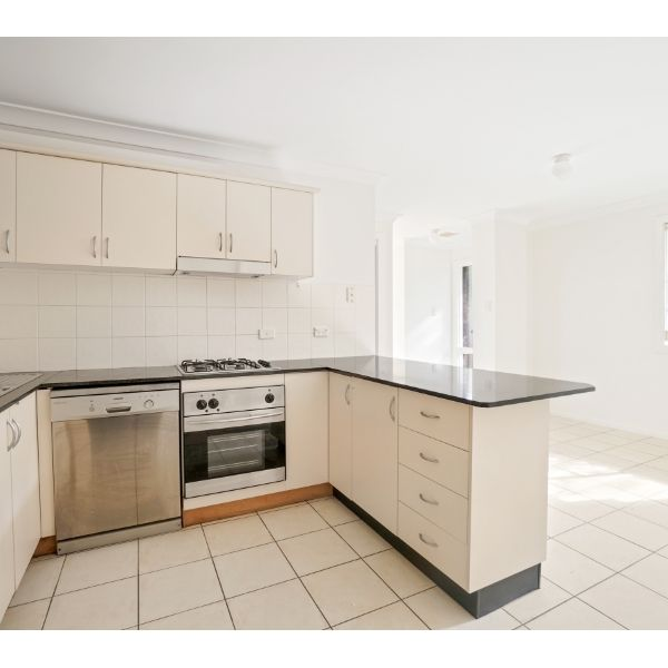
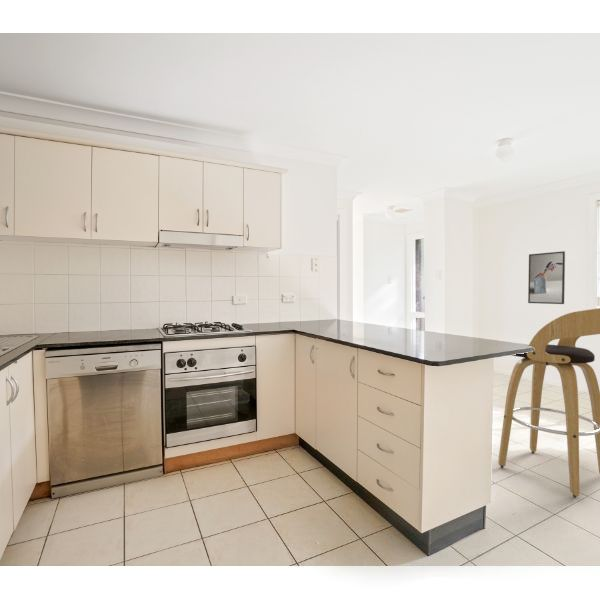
+ bar stool [497,307,600,498]
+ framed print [527,250,566,305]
